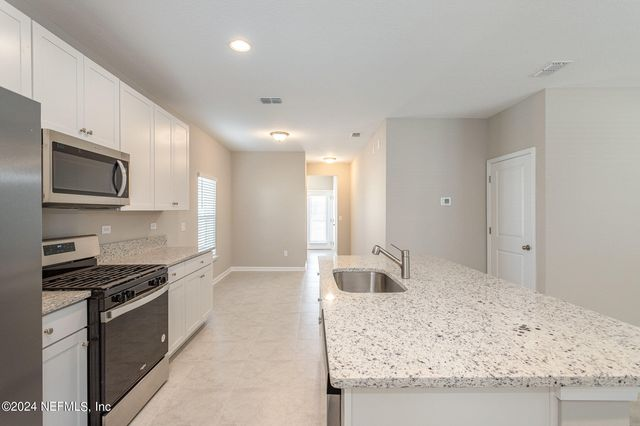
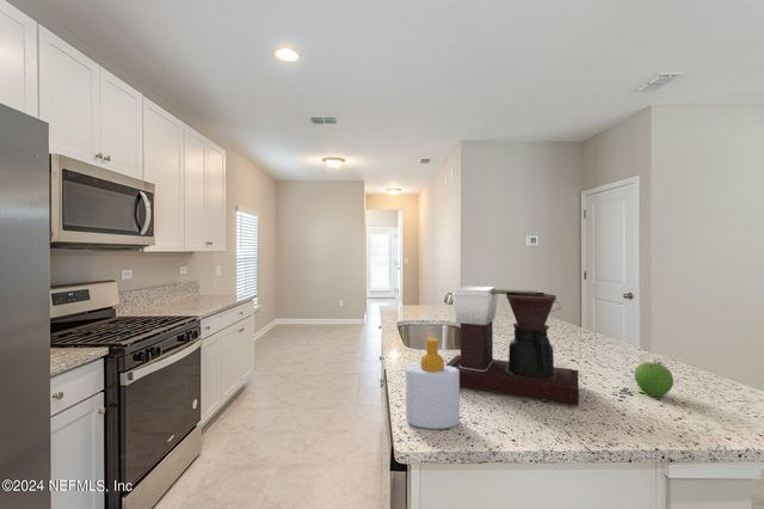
+ fruit [634,358,674,398]
+ soap bottle [405,336,461,430]
+ coffee maker [444,284,580,409]
